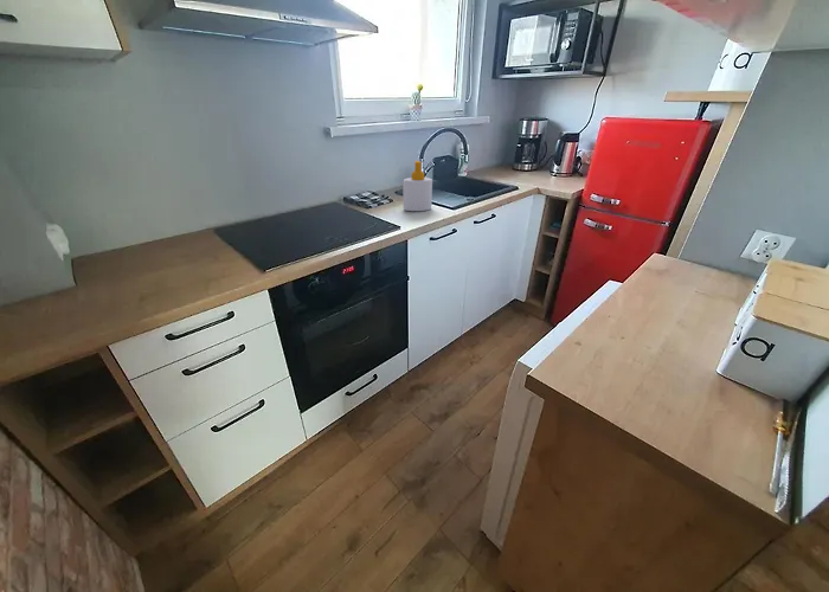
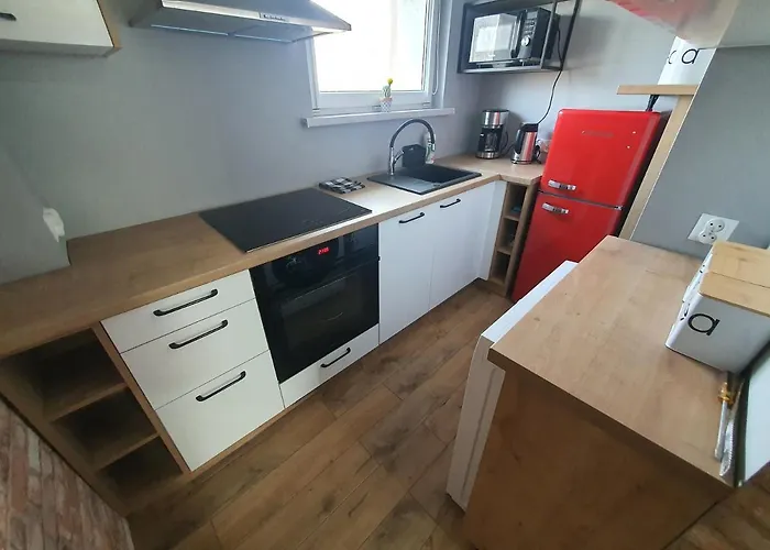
- soap bottle [401,160,433,212]
